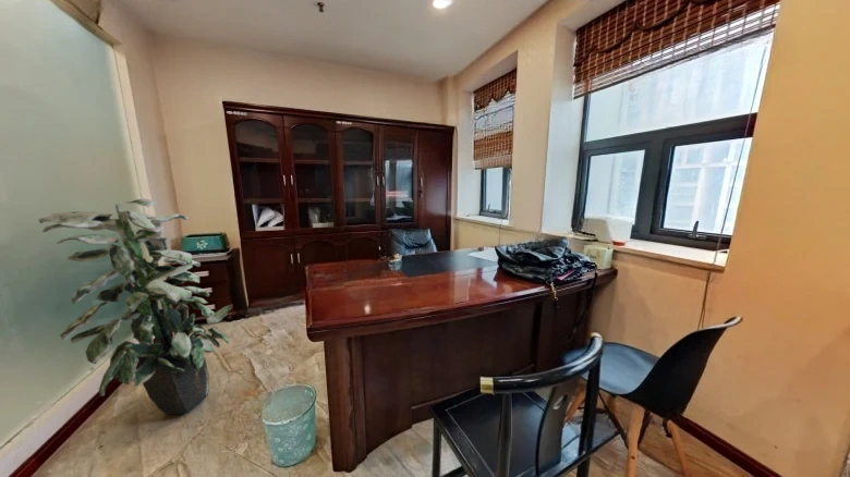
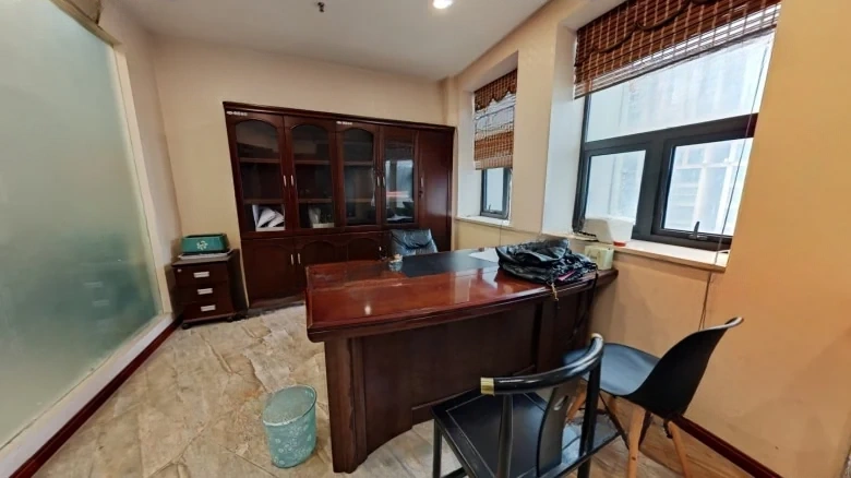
- indoor plant [37,198,234,416]
